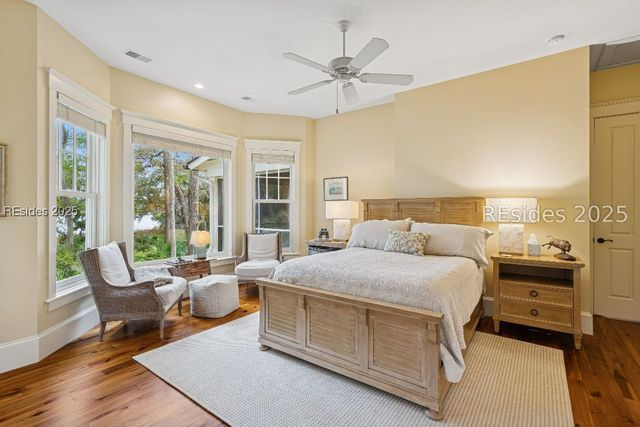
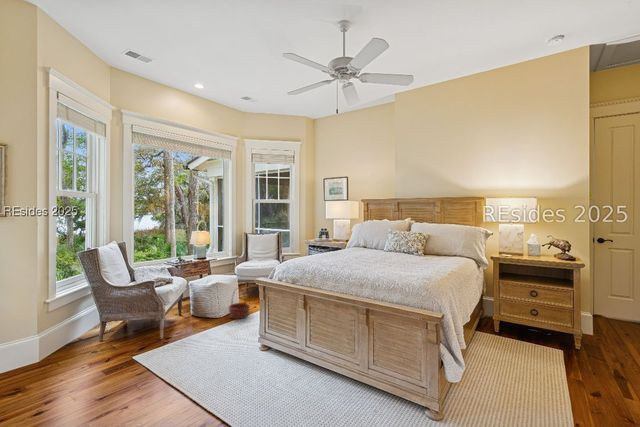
+ basket [227,287,251,320]
